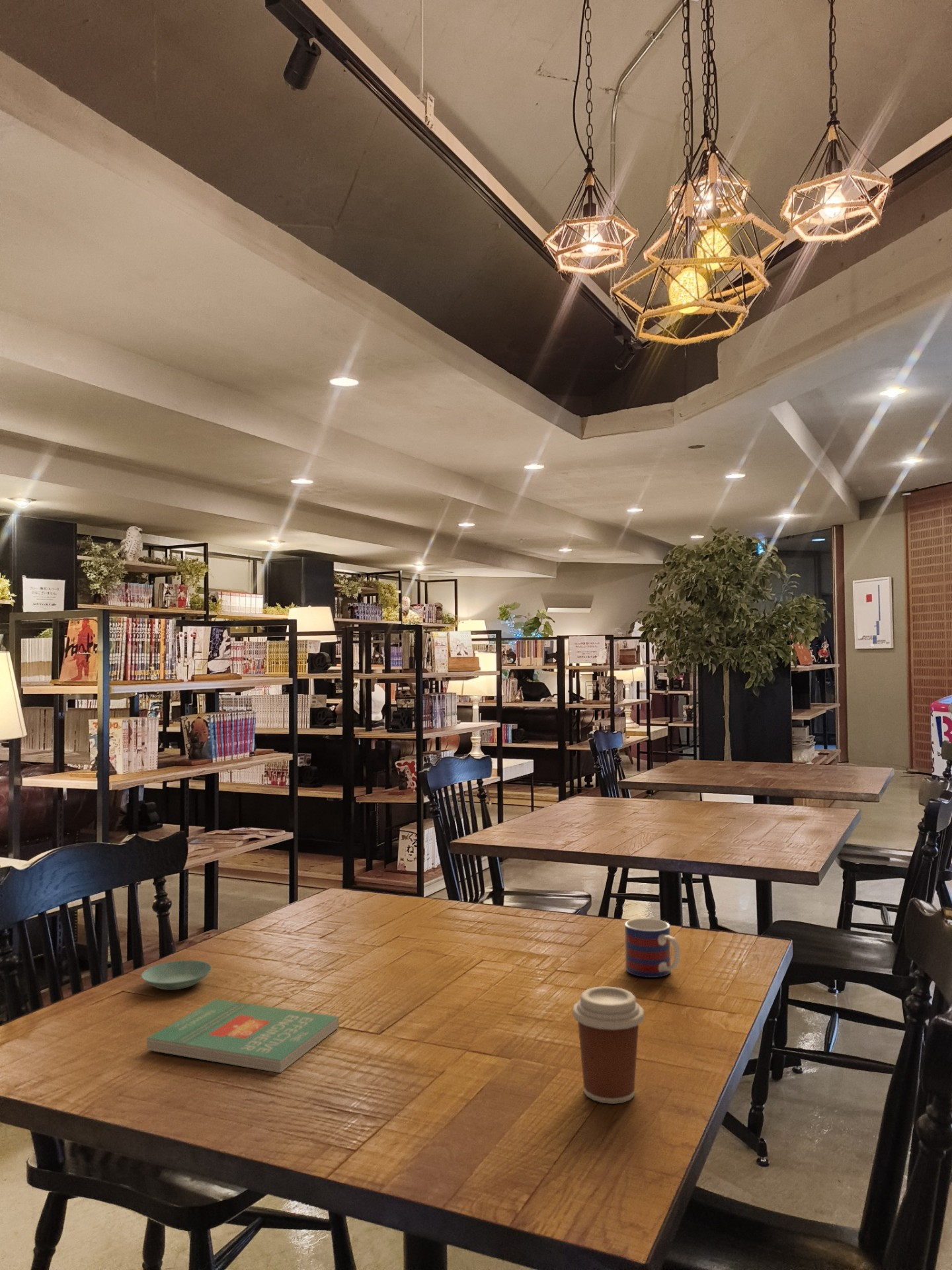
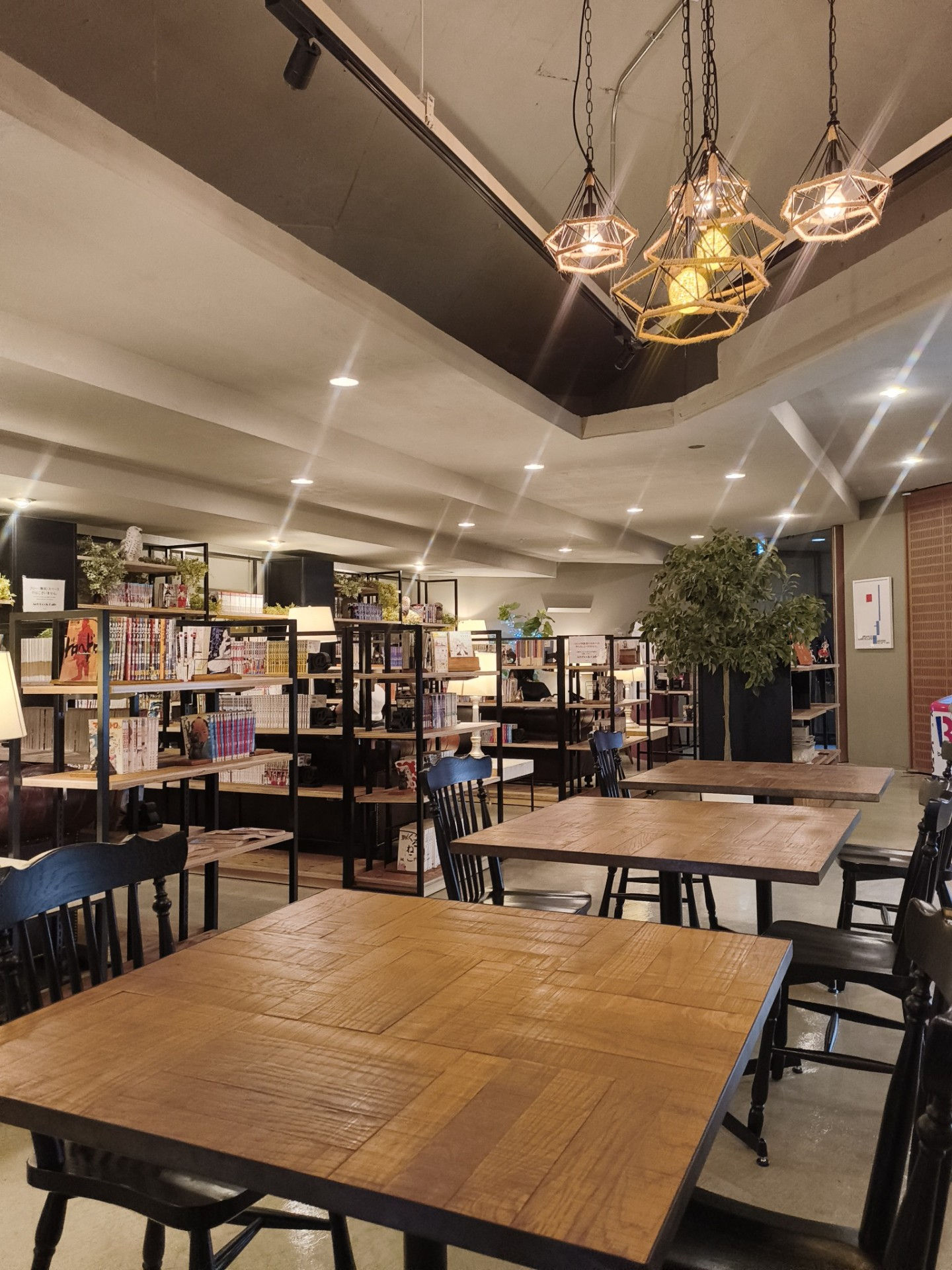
- saucer [141,960,212,991]
- coffee cup [572,986,645,1105]
- mug [624,917,681,978]
- book [146,998,340,1074]
